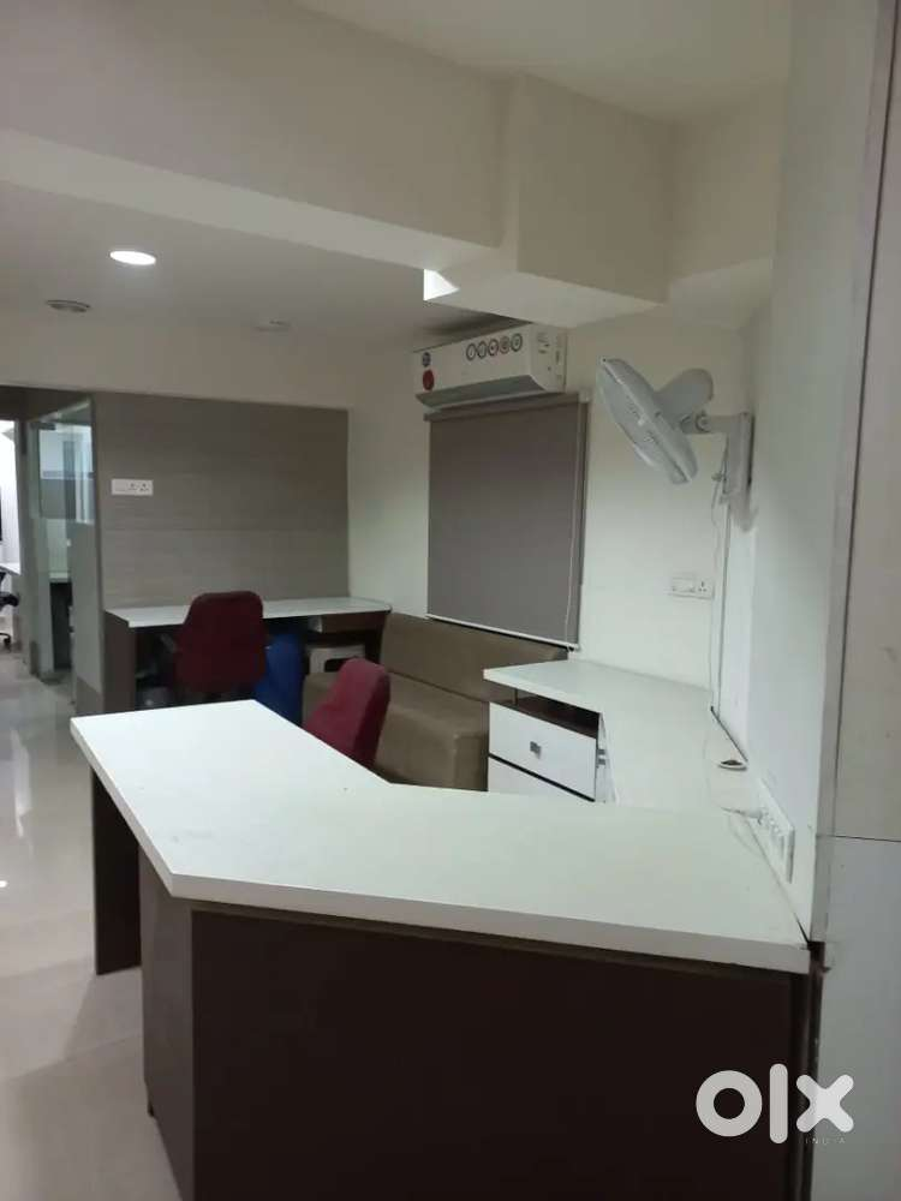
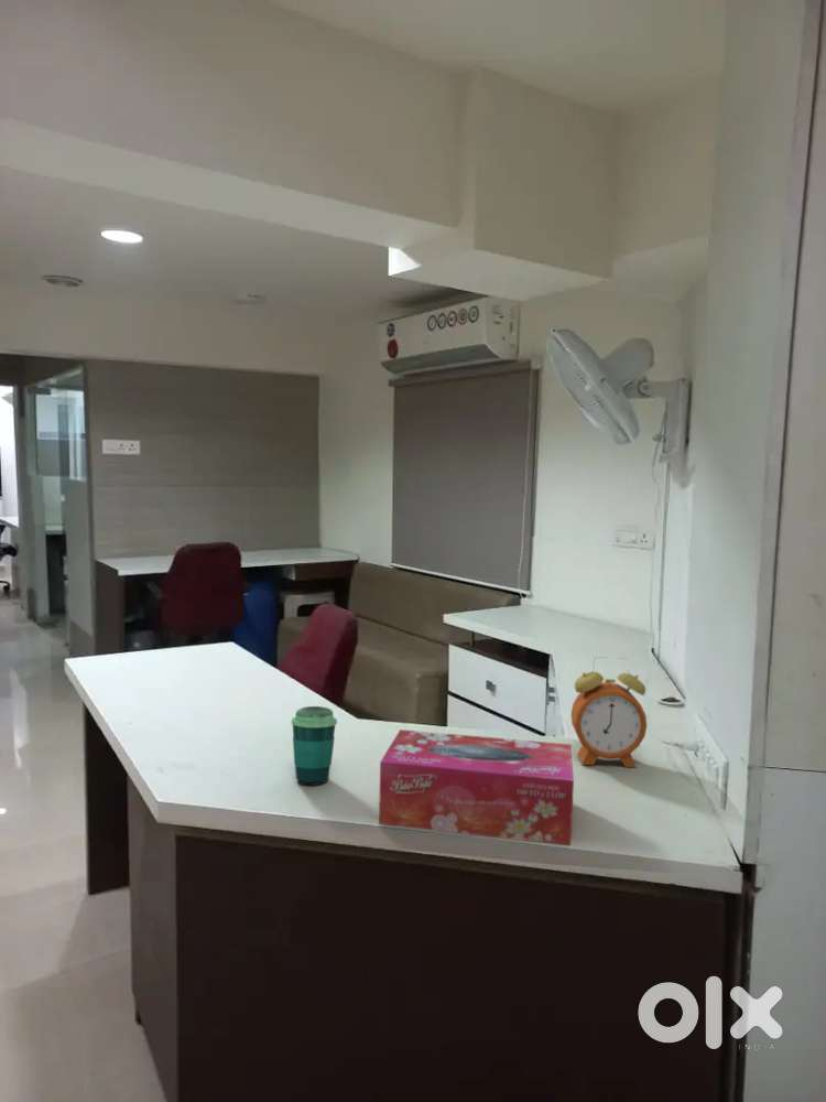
+ tissue box [378,728,575,846]
+ alarm clock [569,656,649,768]
+ cup [290,705,338,787]
